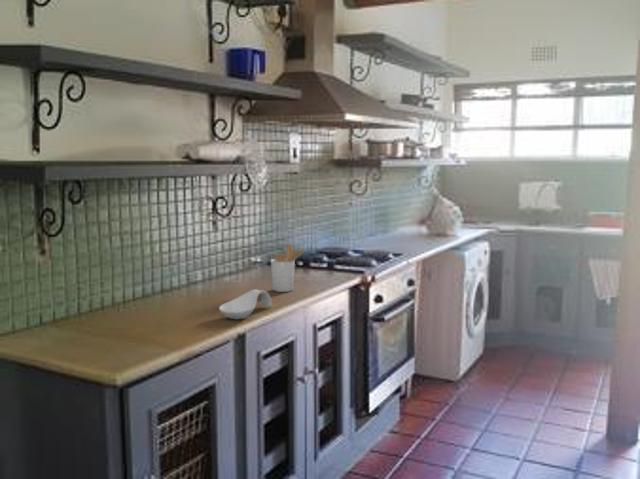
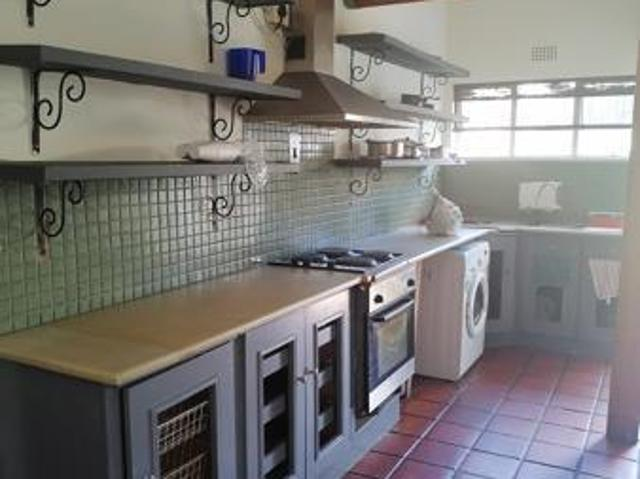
- spoon rest [218,289,273,320]
- utensil holder [270,243,308,293]
